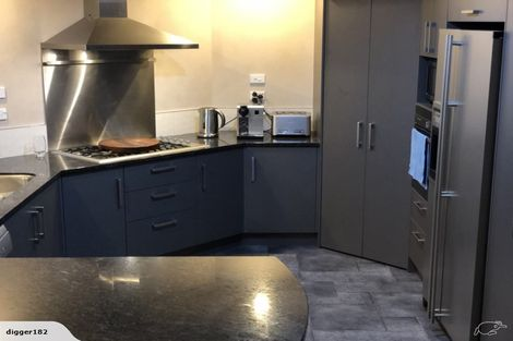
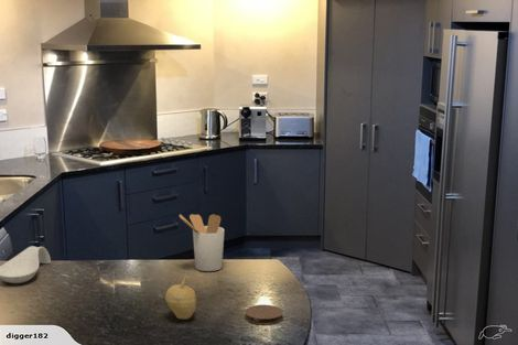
+ fruit [164,277,197,321]
+ coaster [244,304,284,325]
+ spoon rest [0,245,52,284]
+ utensil holder [179,214,225,272]
